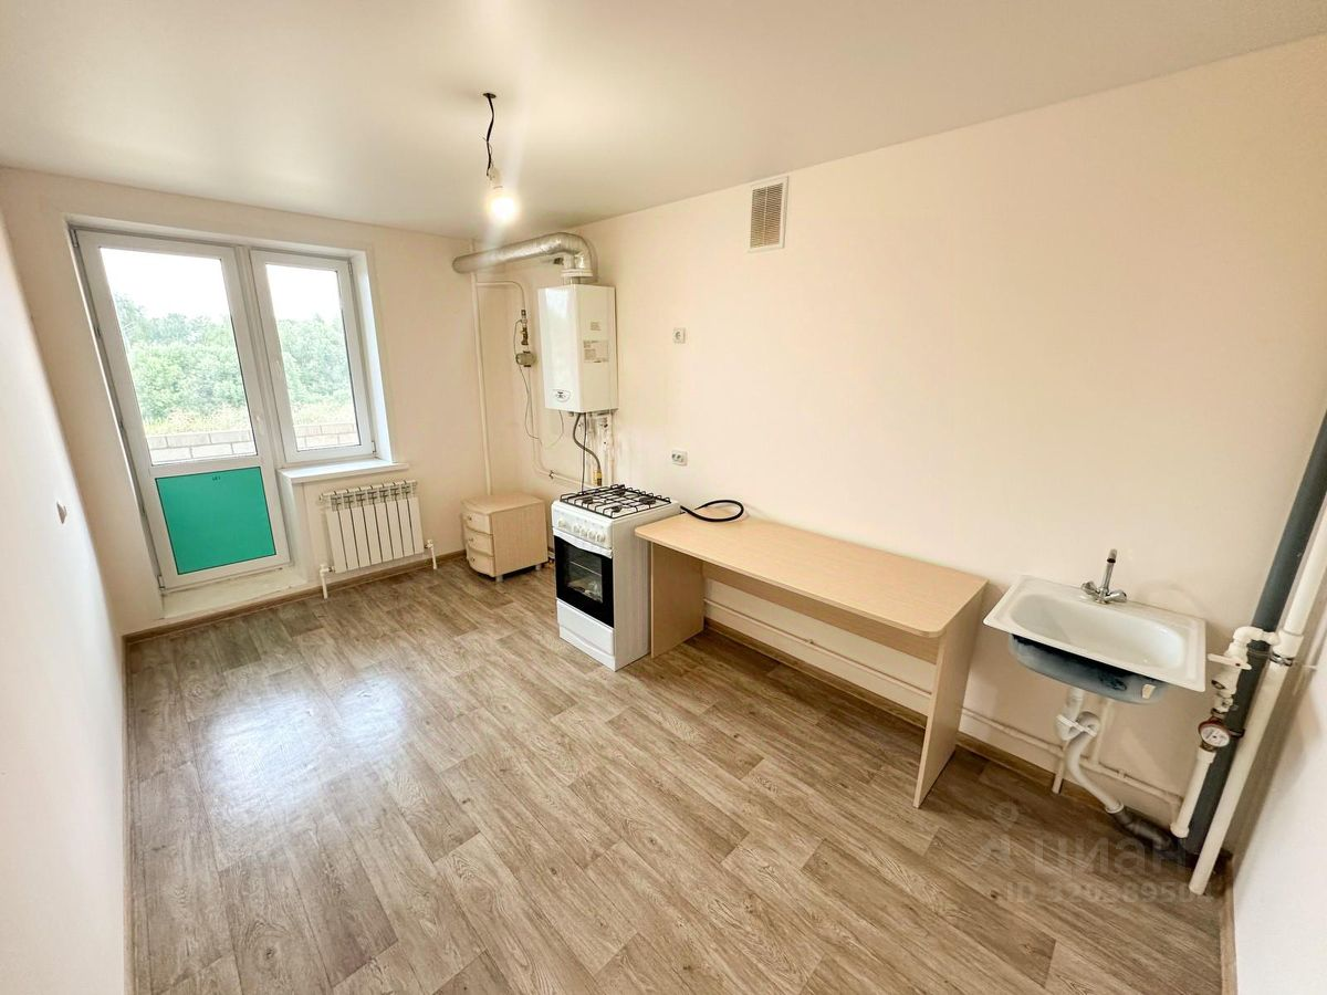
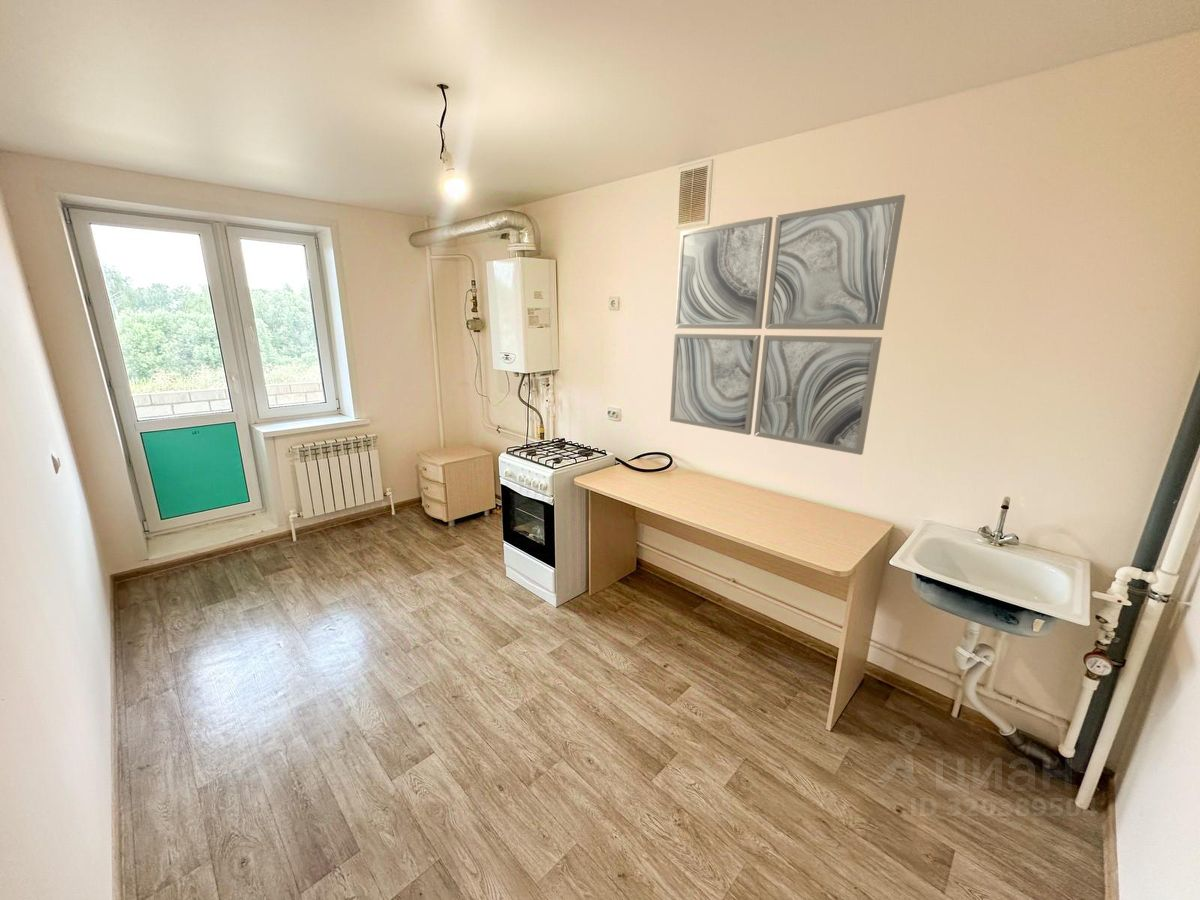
+ wall art [669,193,906,456]
